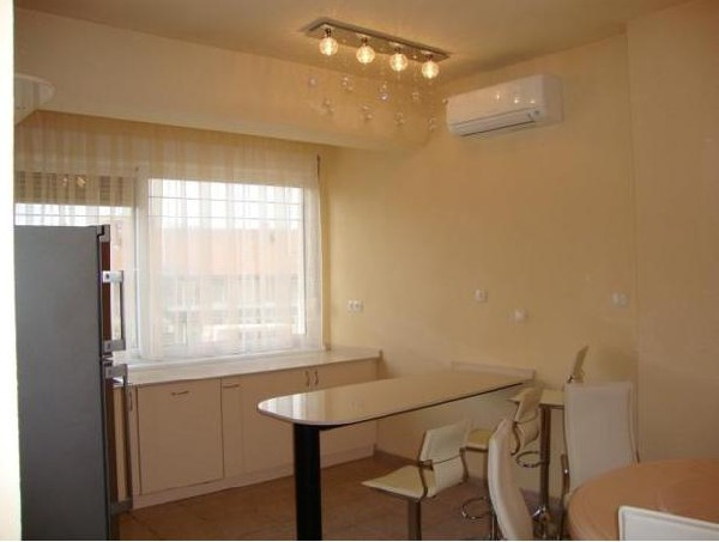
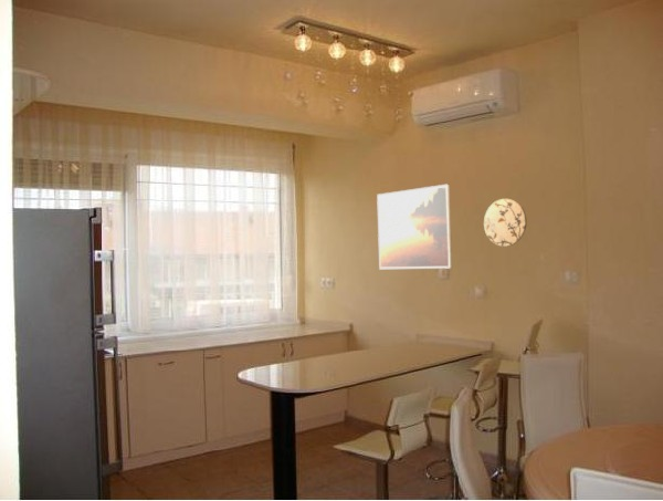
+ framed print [376,184,453,270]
+ decorative plate [483,198,527,248]
